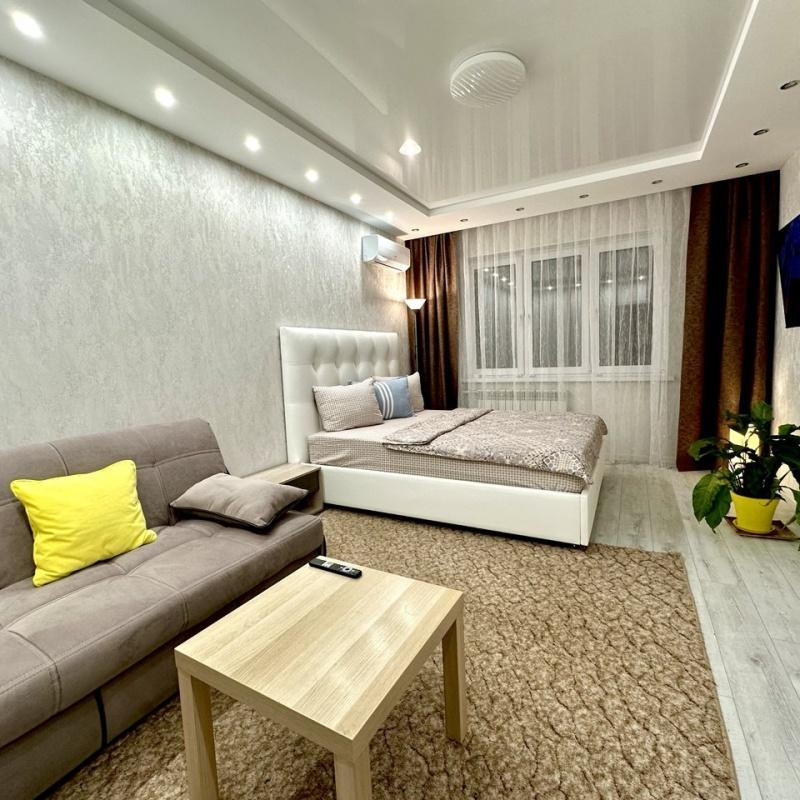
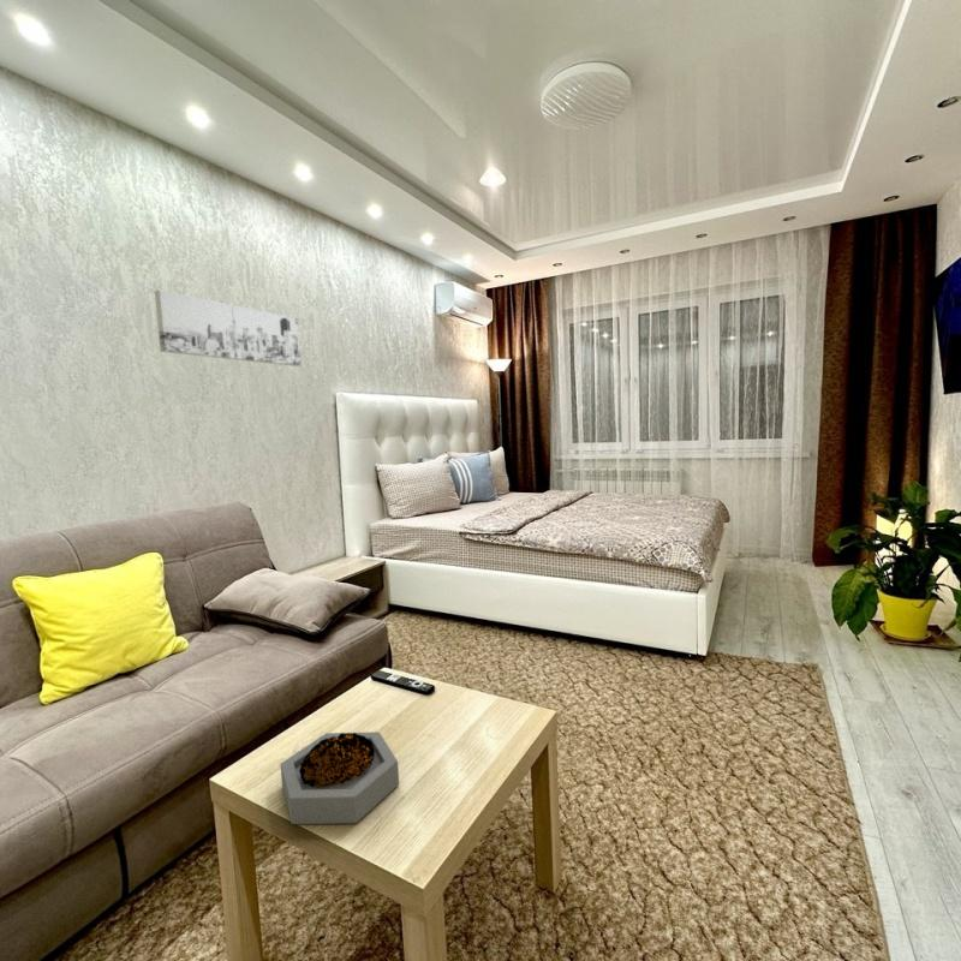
+ wall art [154,288,303,368]
+ decorative bowl [279,730,400,825]
